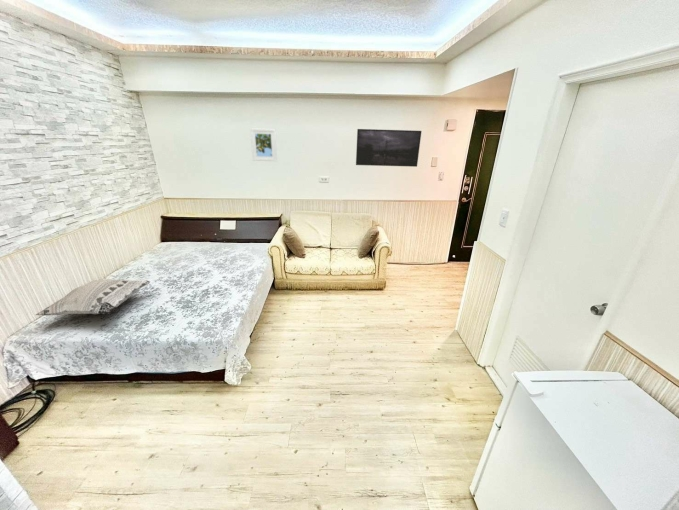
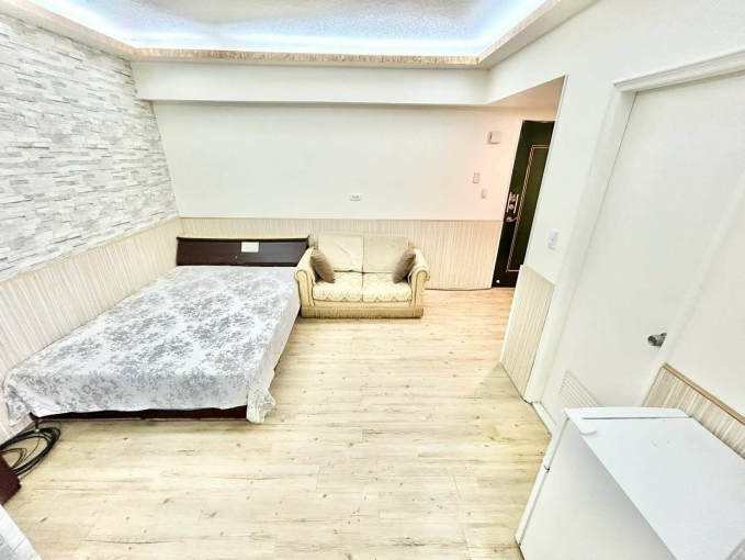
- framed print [355,128,422,168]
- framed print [249,128,278,162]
- decorative pillow [35,278,151,317]
